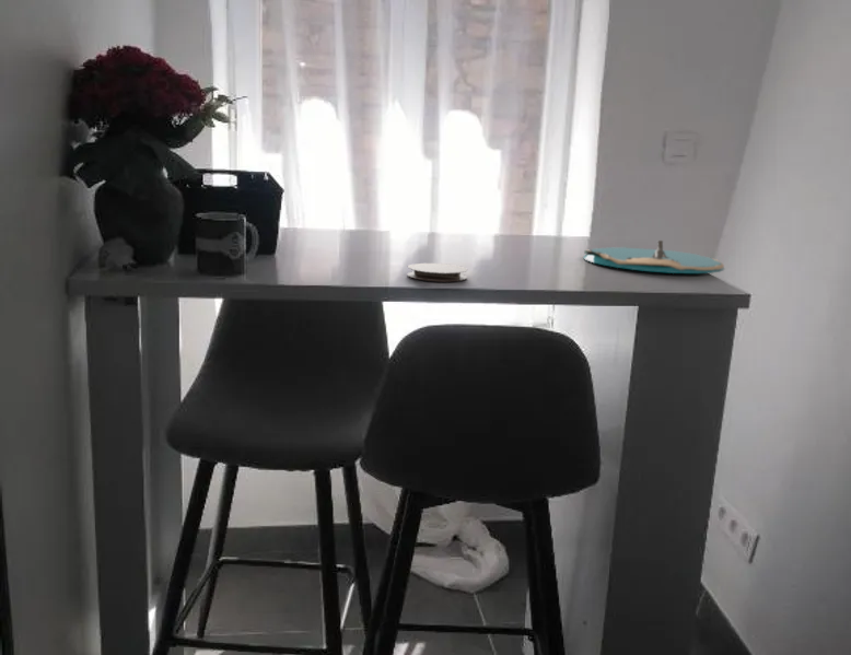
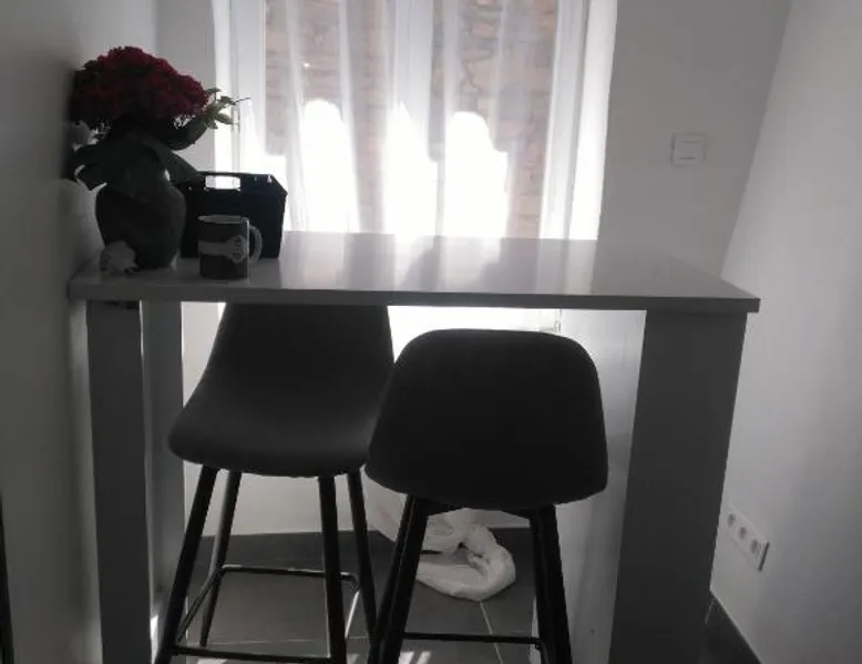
- plate [582,239,726,274]
- coaster [406,262,468,282]
